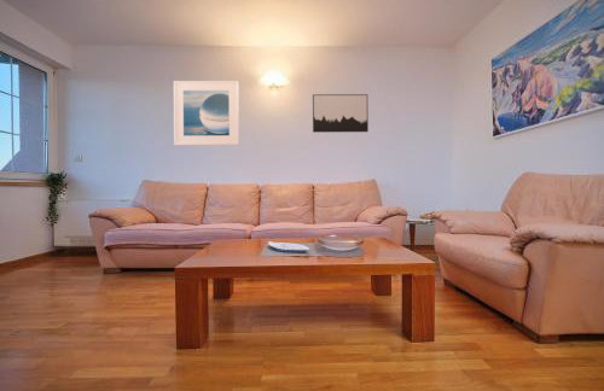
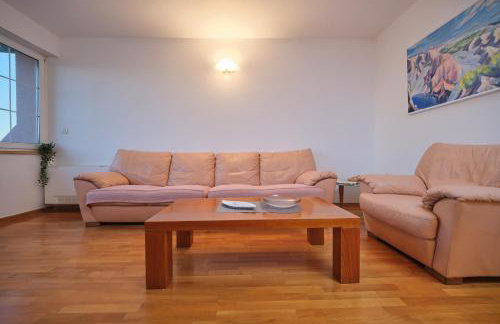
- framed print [173,80,240,146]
- wall art [312,93,370,134]
